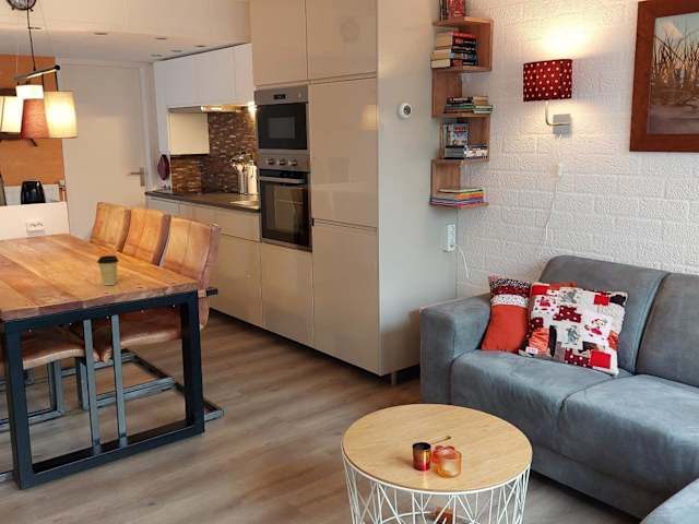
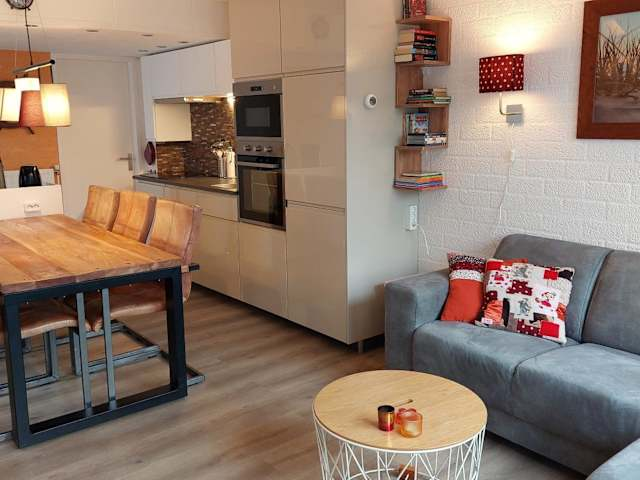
- coffee cup [96,254,119,286]
